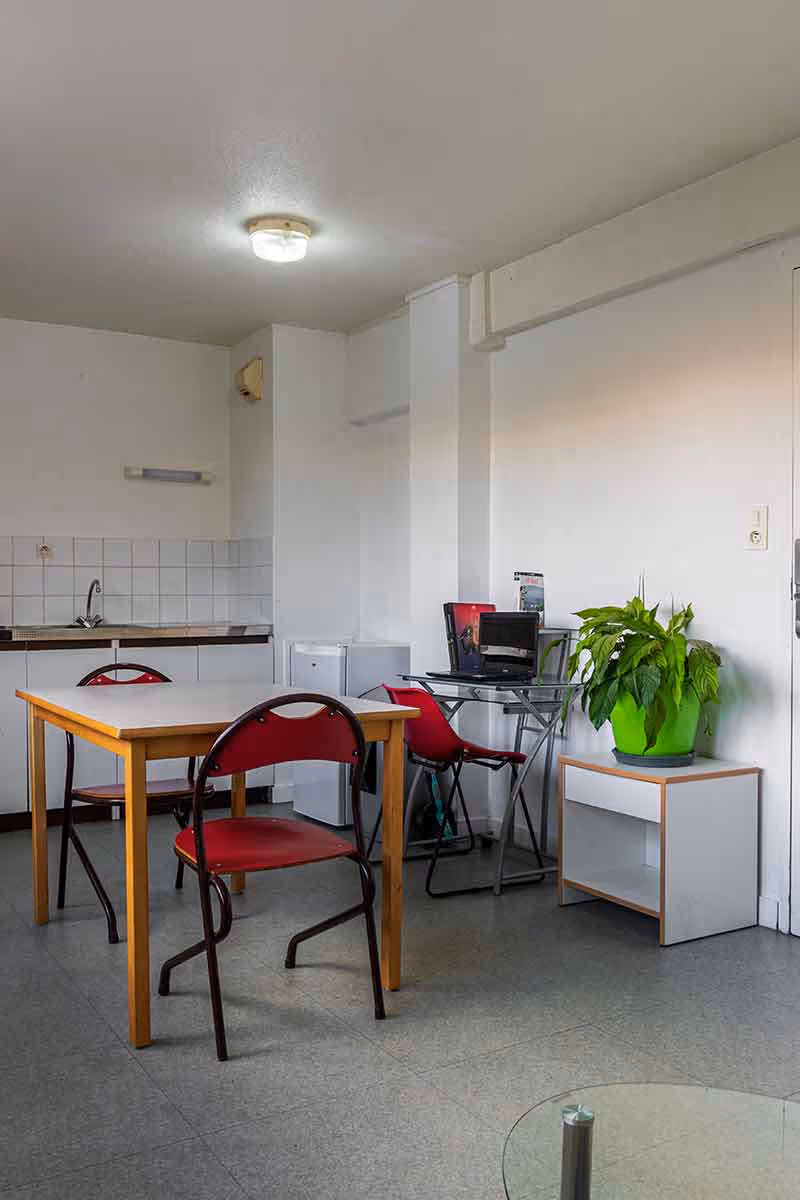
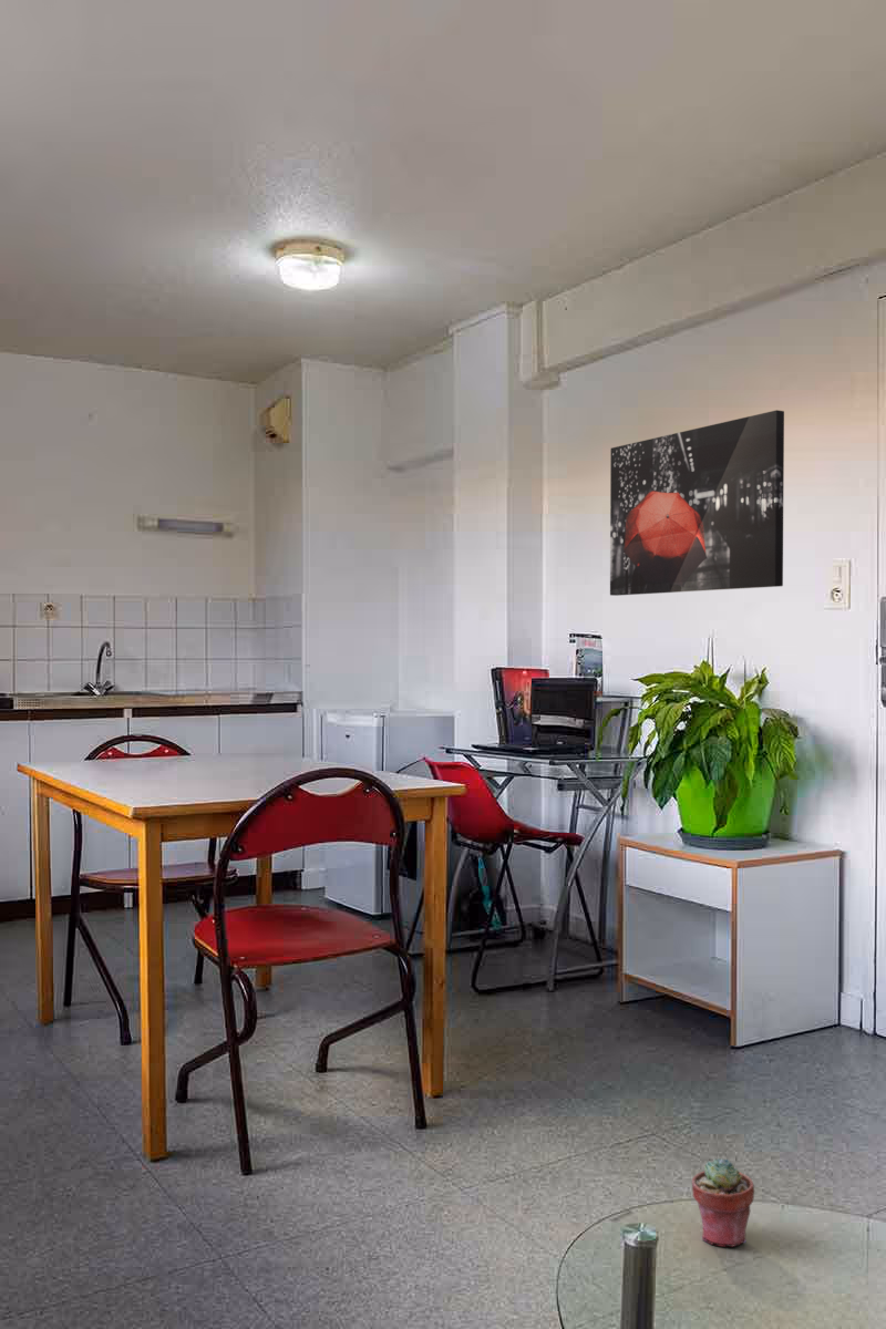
+ potted succulent [691,1157,755,1248]
+ wall art [609,409,785,597]
